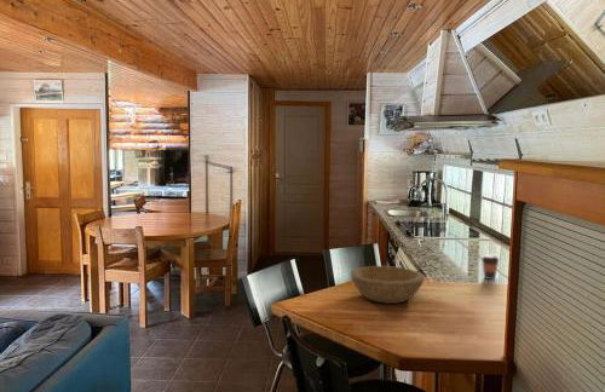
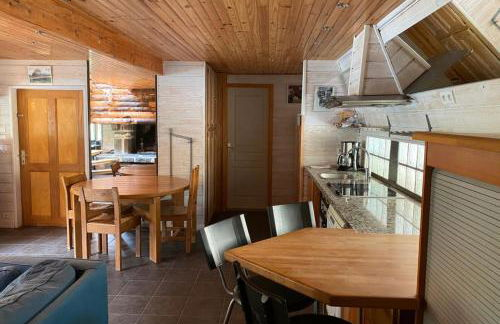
- bowl [350,265,426,305]
- coffee cup [479,253,501,281]
